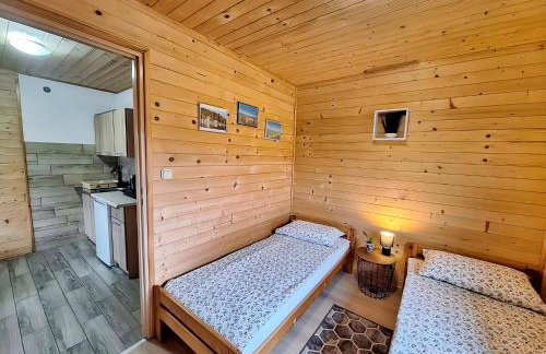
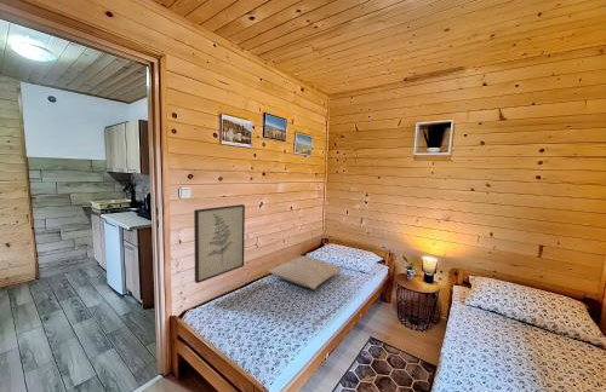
+ pillow [268,255,343,290]
+ wall art [193,203,246,284]
